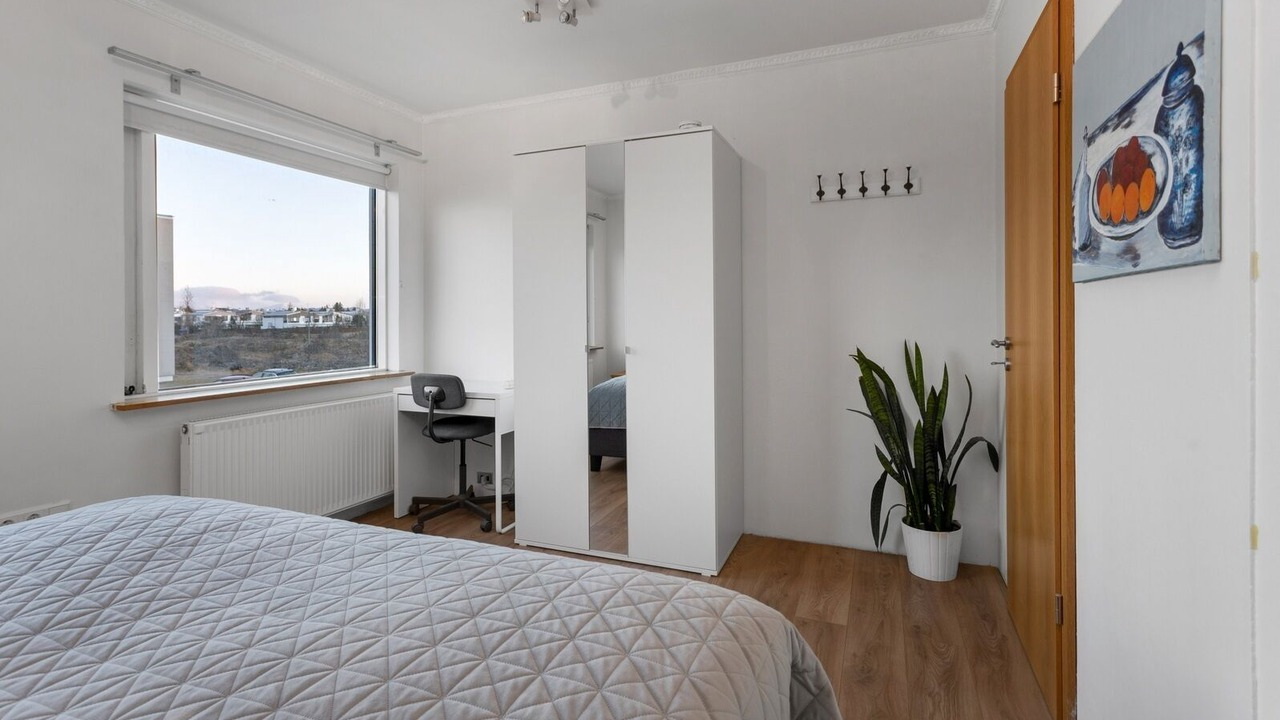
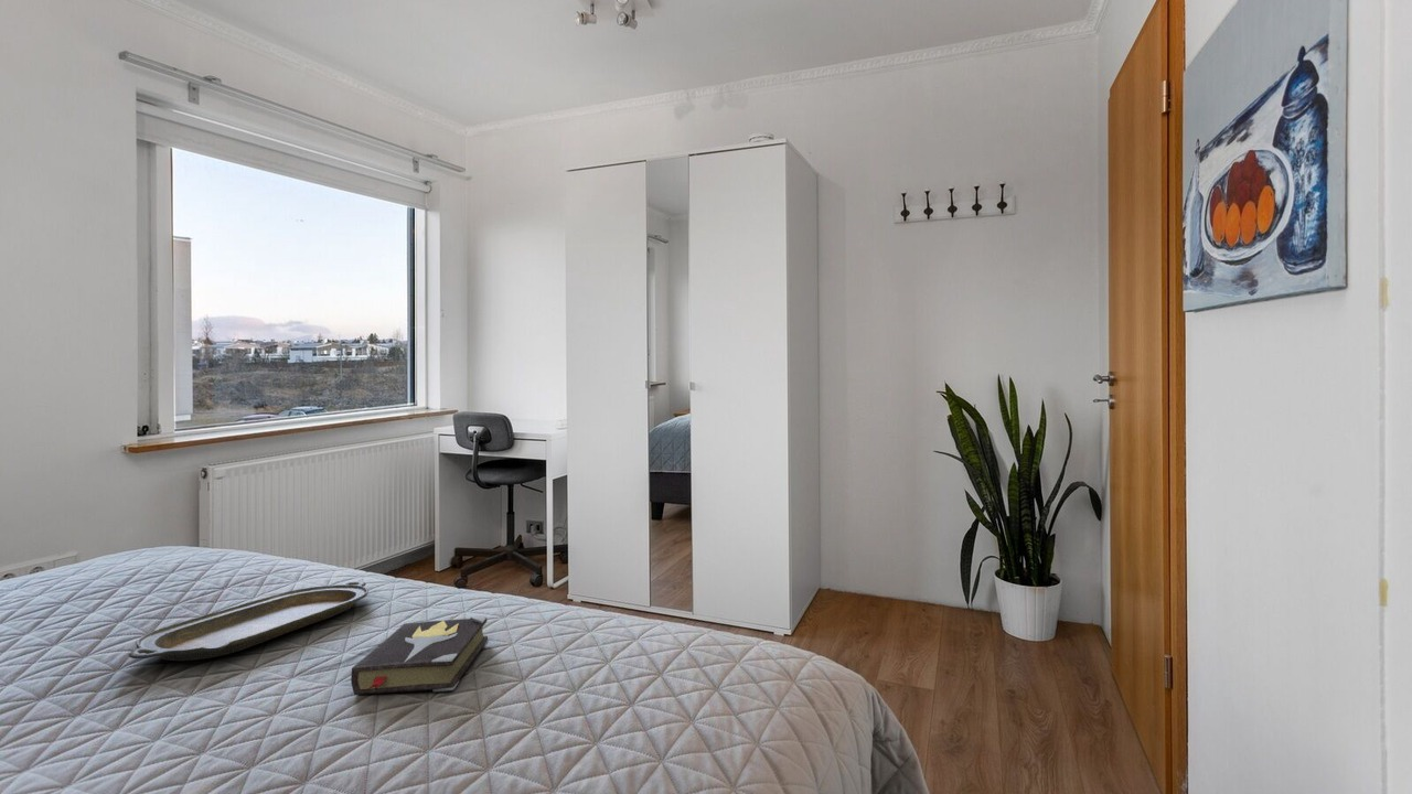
+ serving tray [128,580,370,662]
+ hardback book [350,615,490,696]
